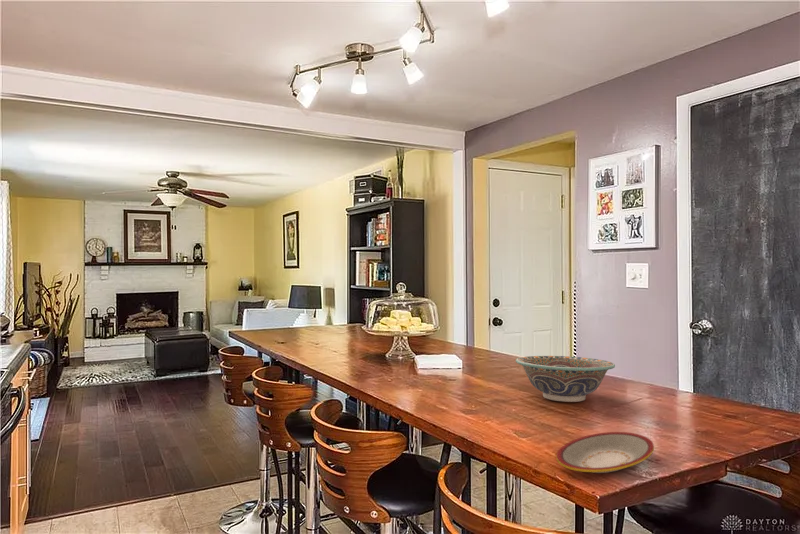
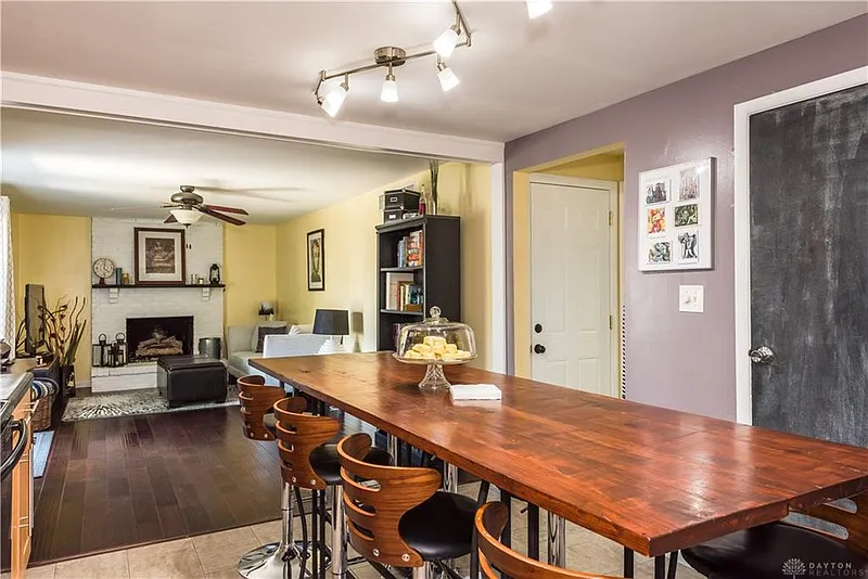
- plate [556,431,655,474]
- decorative bowl [515,355,616,403]
